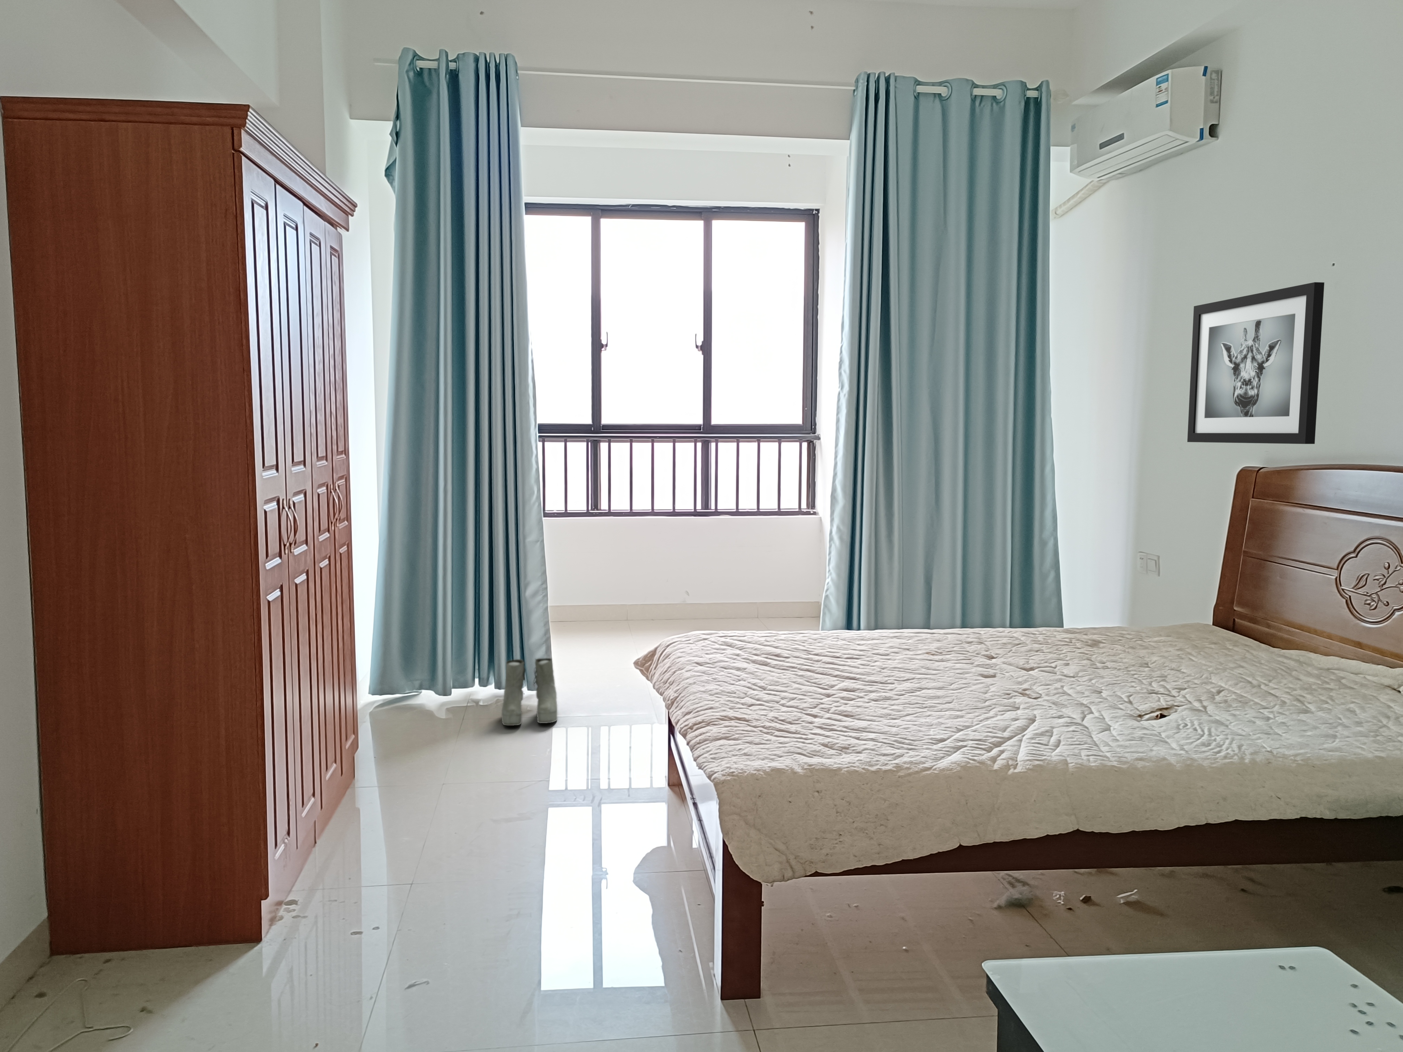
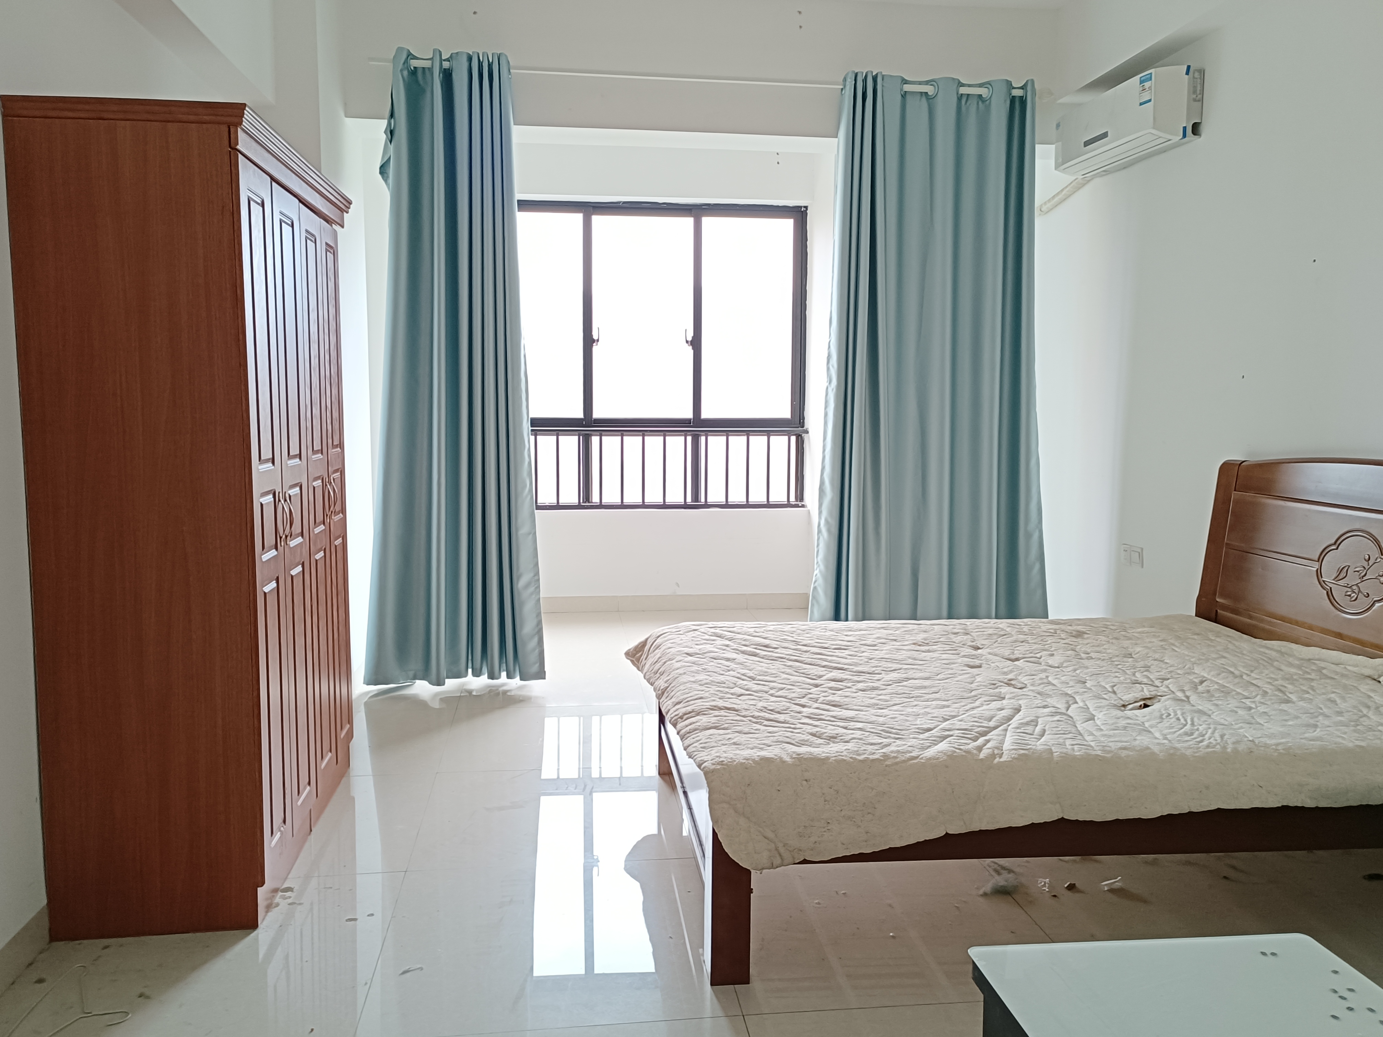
- boots [502,658,558,726]
- wall art [1186,282,1325,444]
